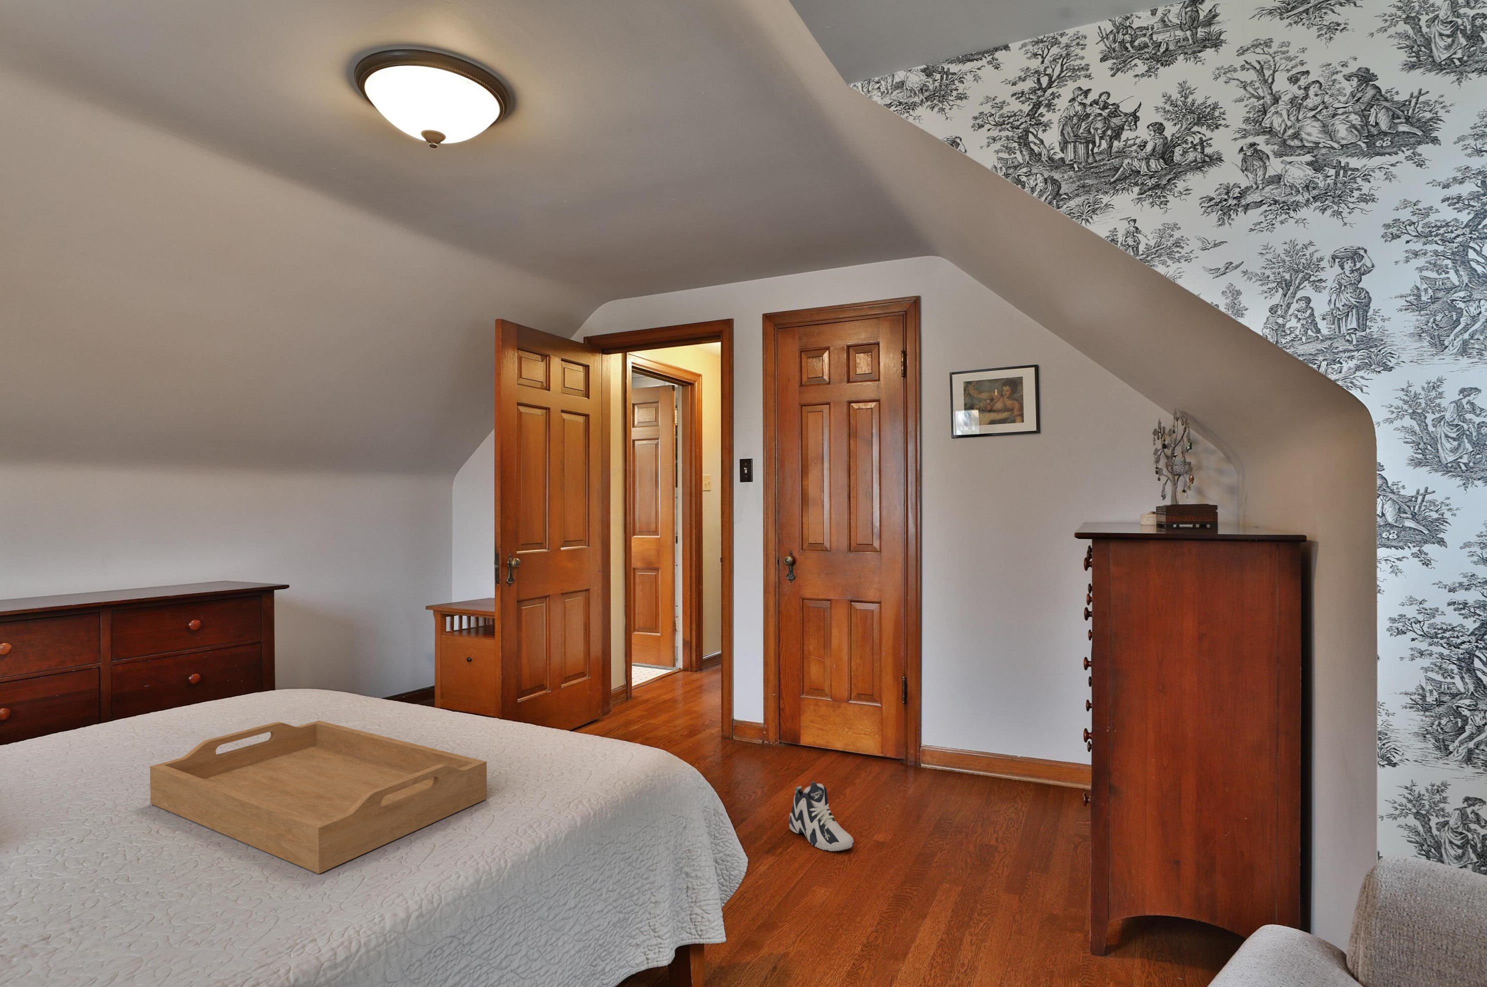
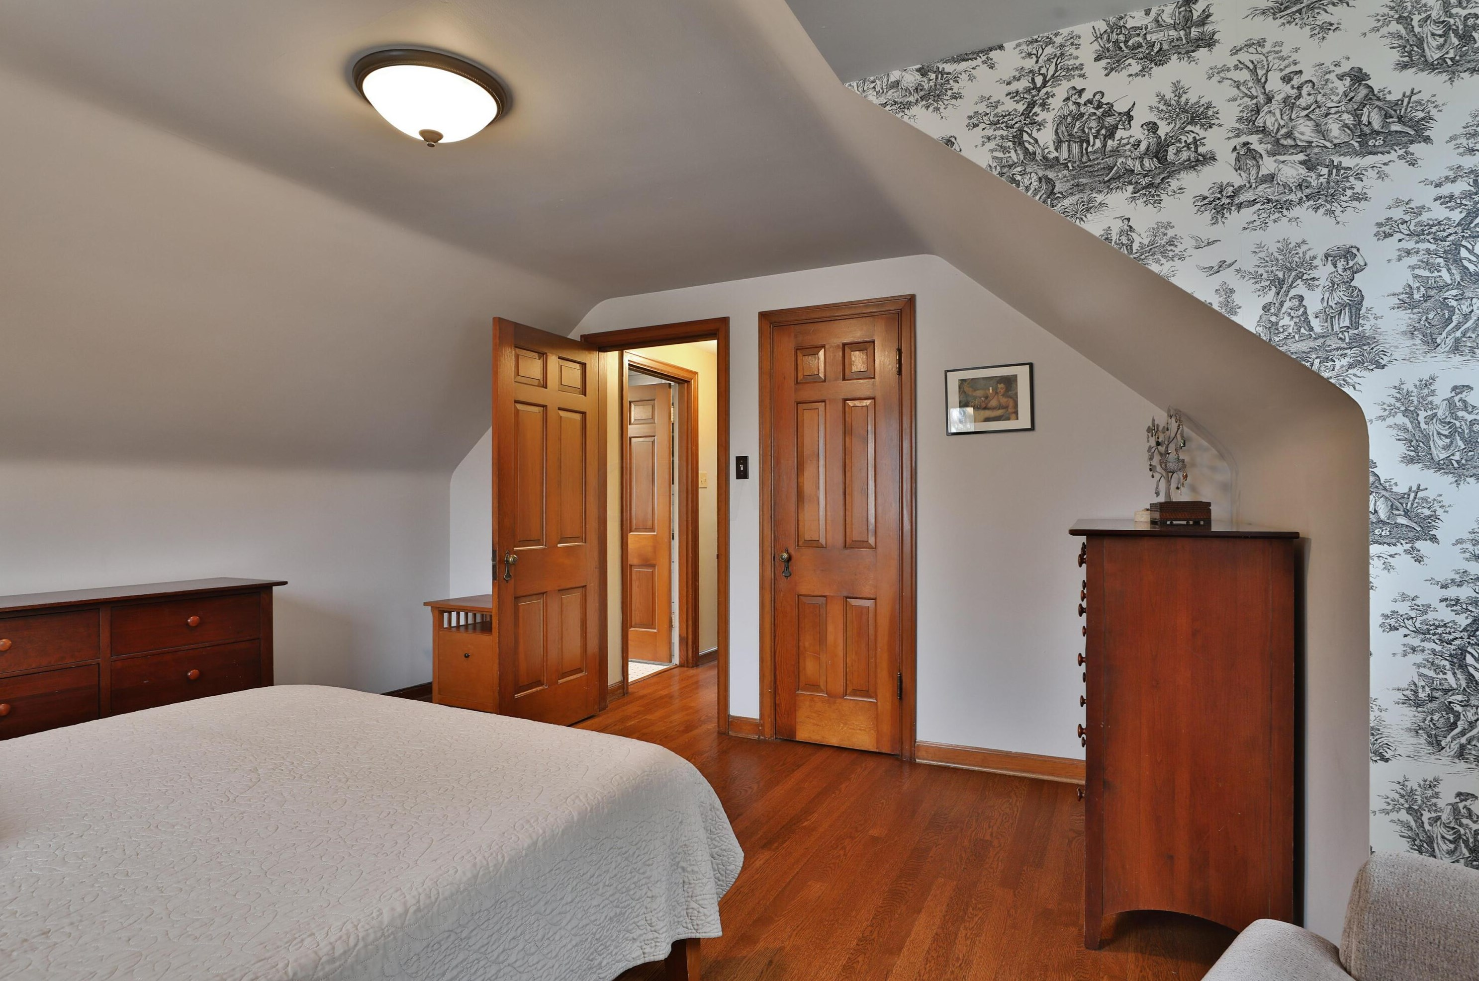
- serving tray [150,720,488,874]
- sneaker [789,781,854,852]
